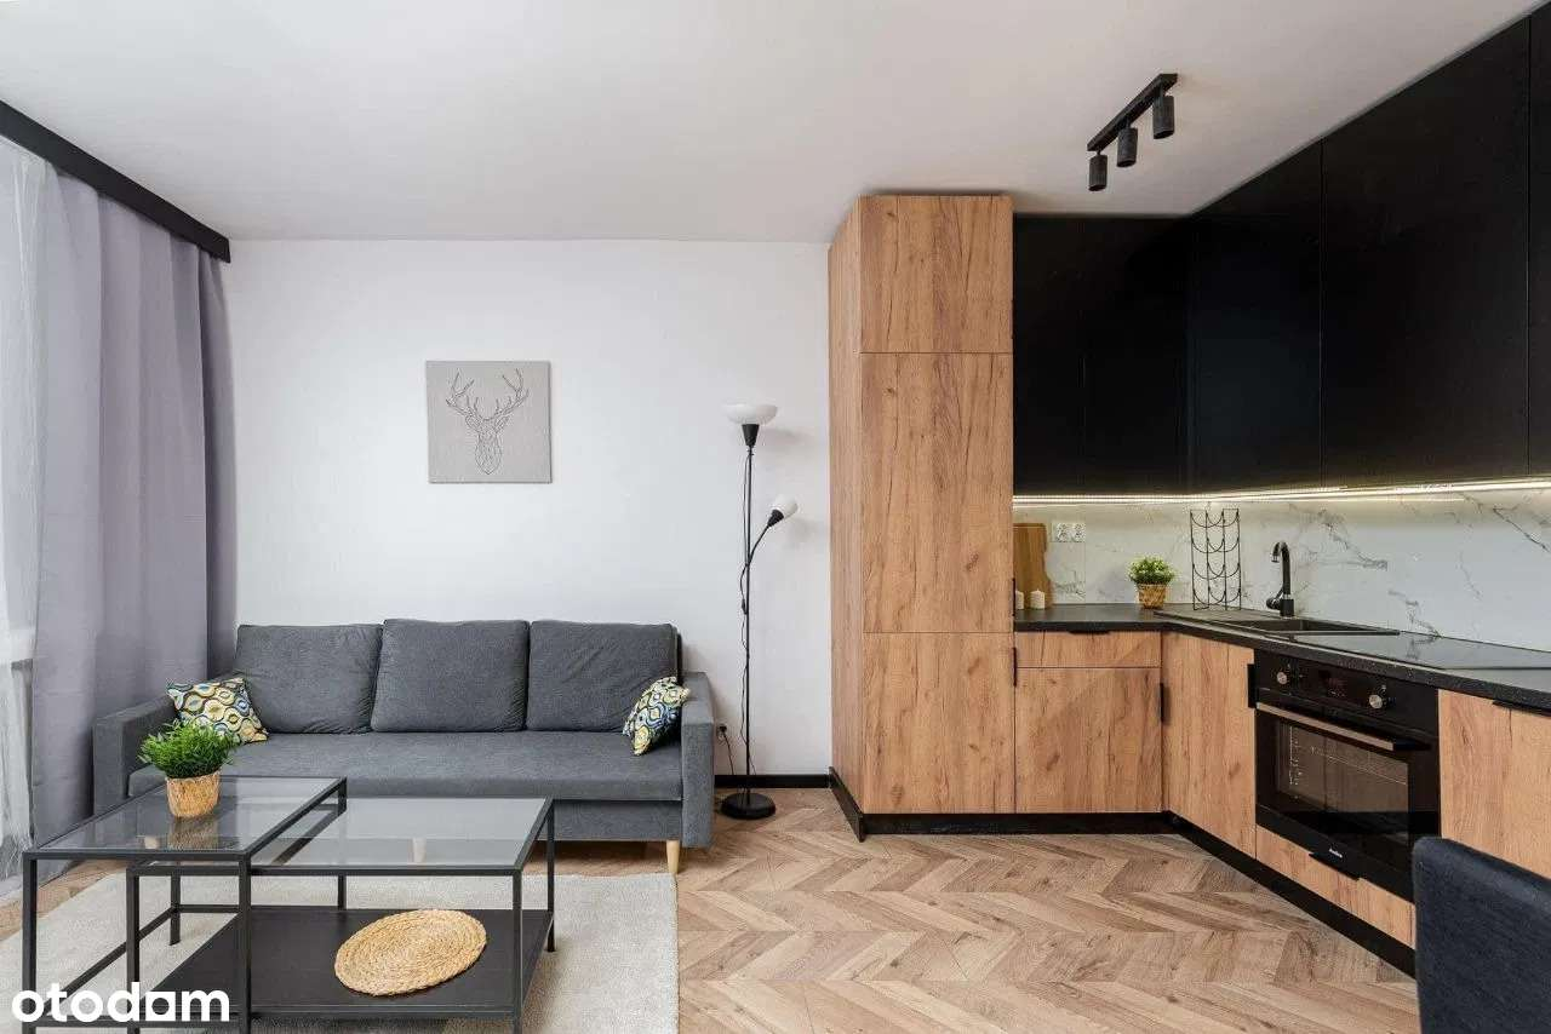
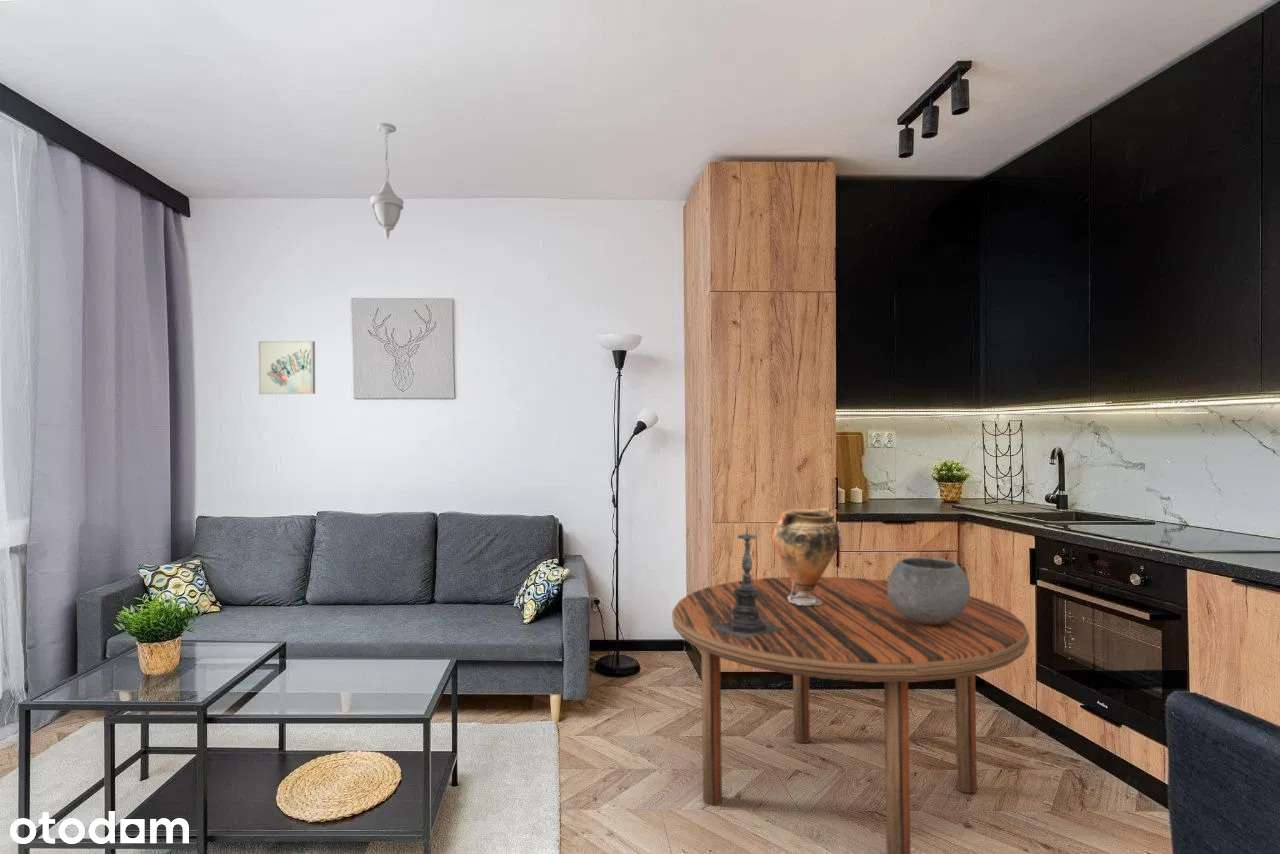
+ wall art [258,340,316,395]
+ dining table [671,576,1030,854]
+ pendant light [369,122,405,241]
+ vase [771,506,841,605]
+ candle holder [711,526,784,638]
+ bowl [887,557,971,625]
